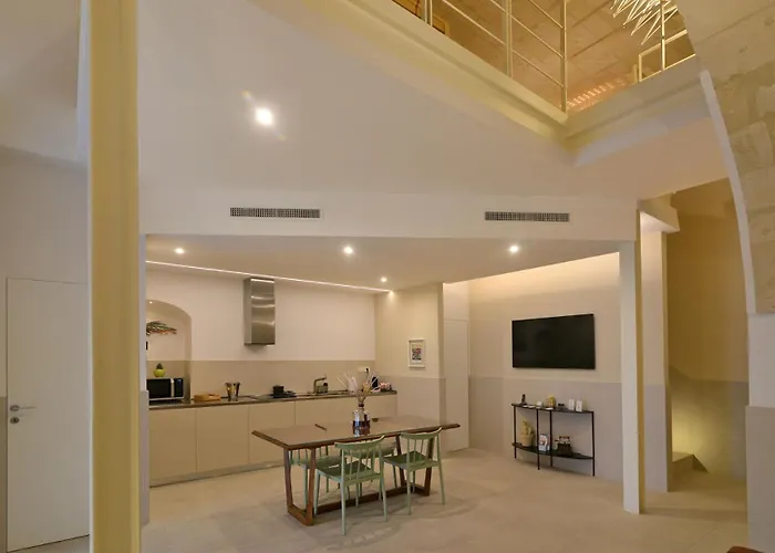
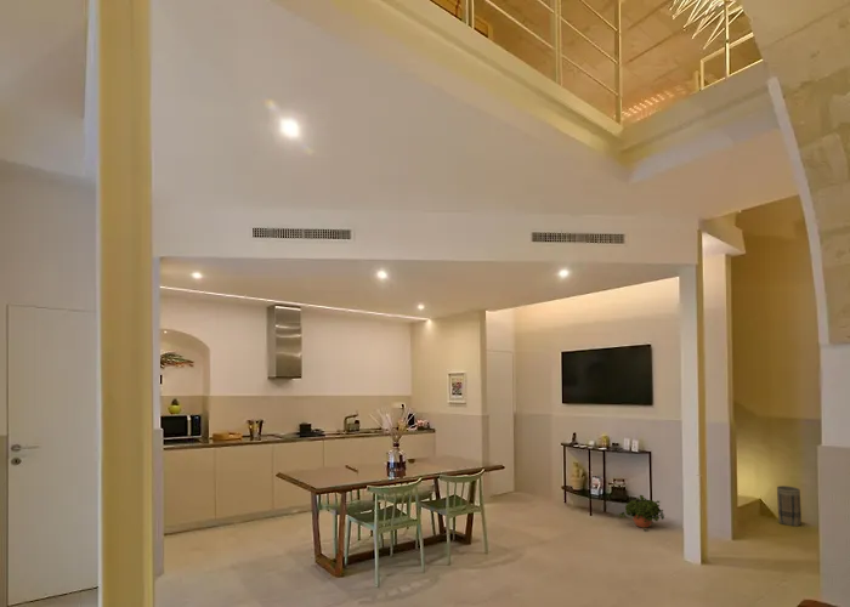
+ potted plant [618,494,667,532]
+ basket [776,484,803,528]
